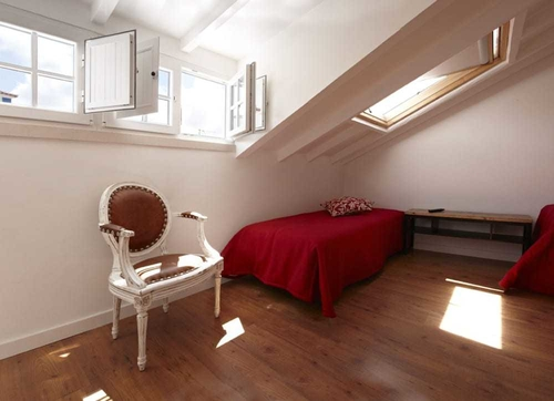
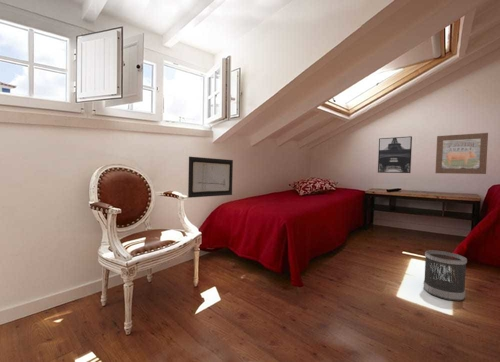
+ wastebasket [423,249,468,302]
+ wall art [377,135,413,174]
+ wall art [434,132,489,175]
+ wall art [187,156,234,199]
